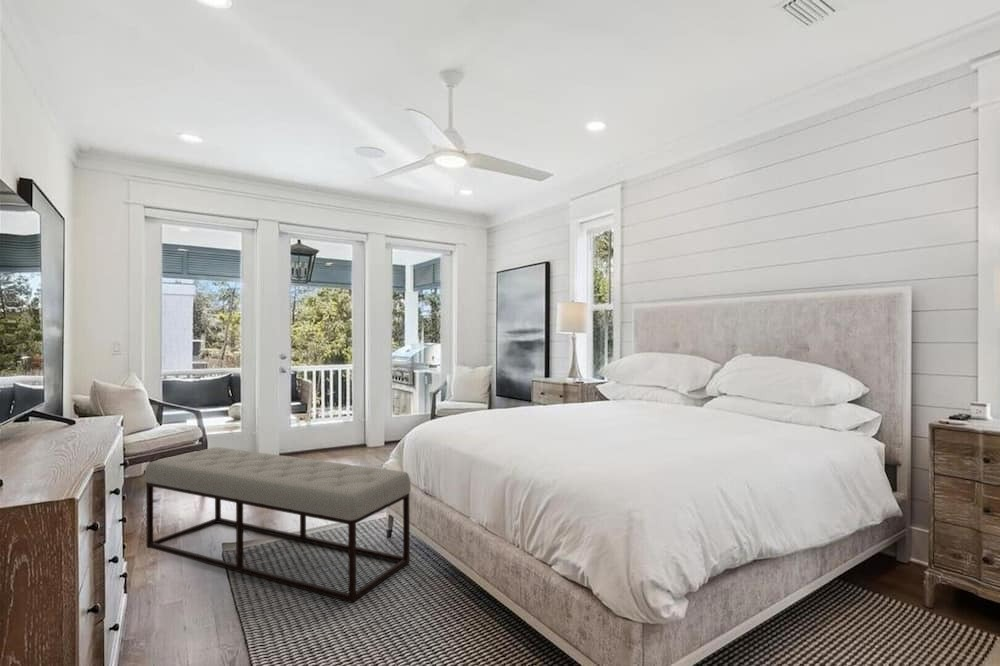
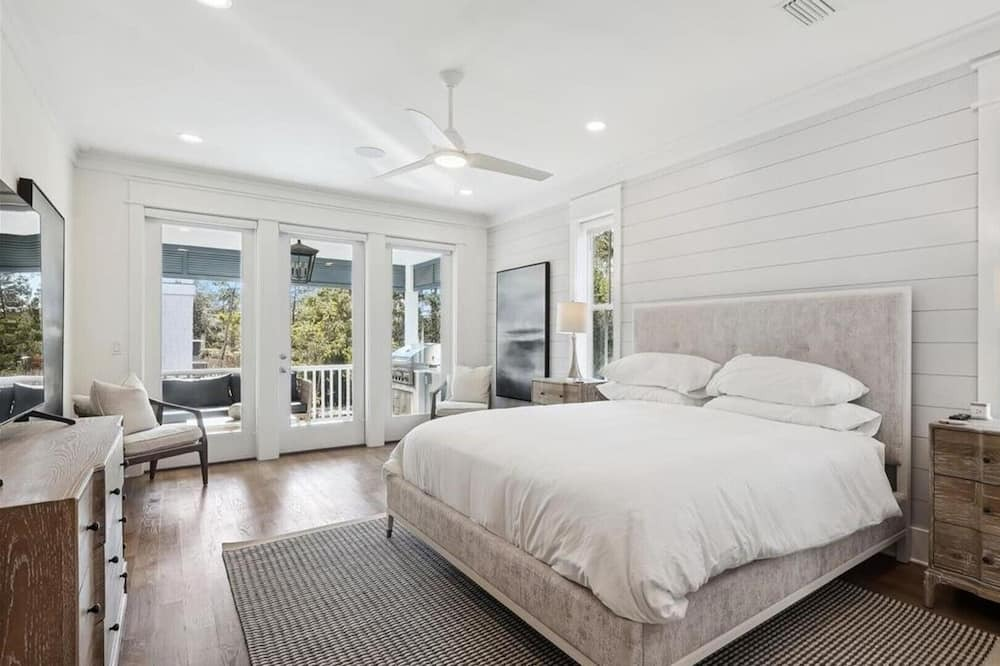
- bench [143,446,412,604]
